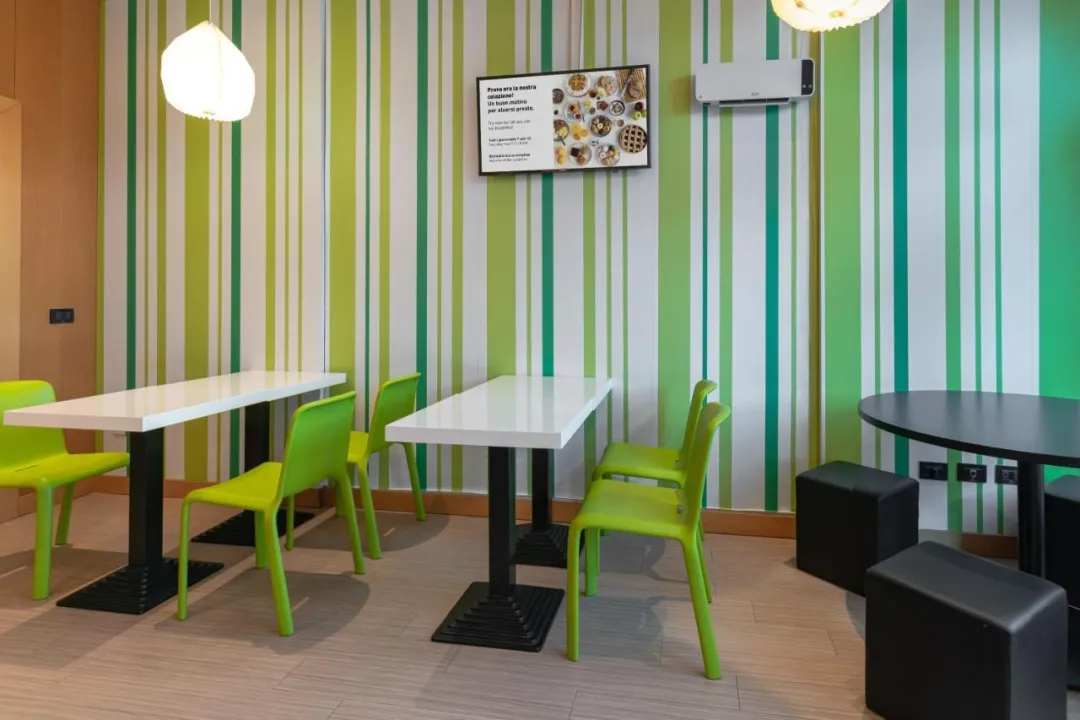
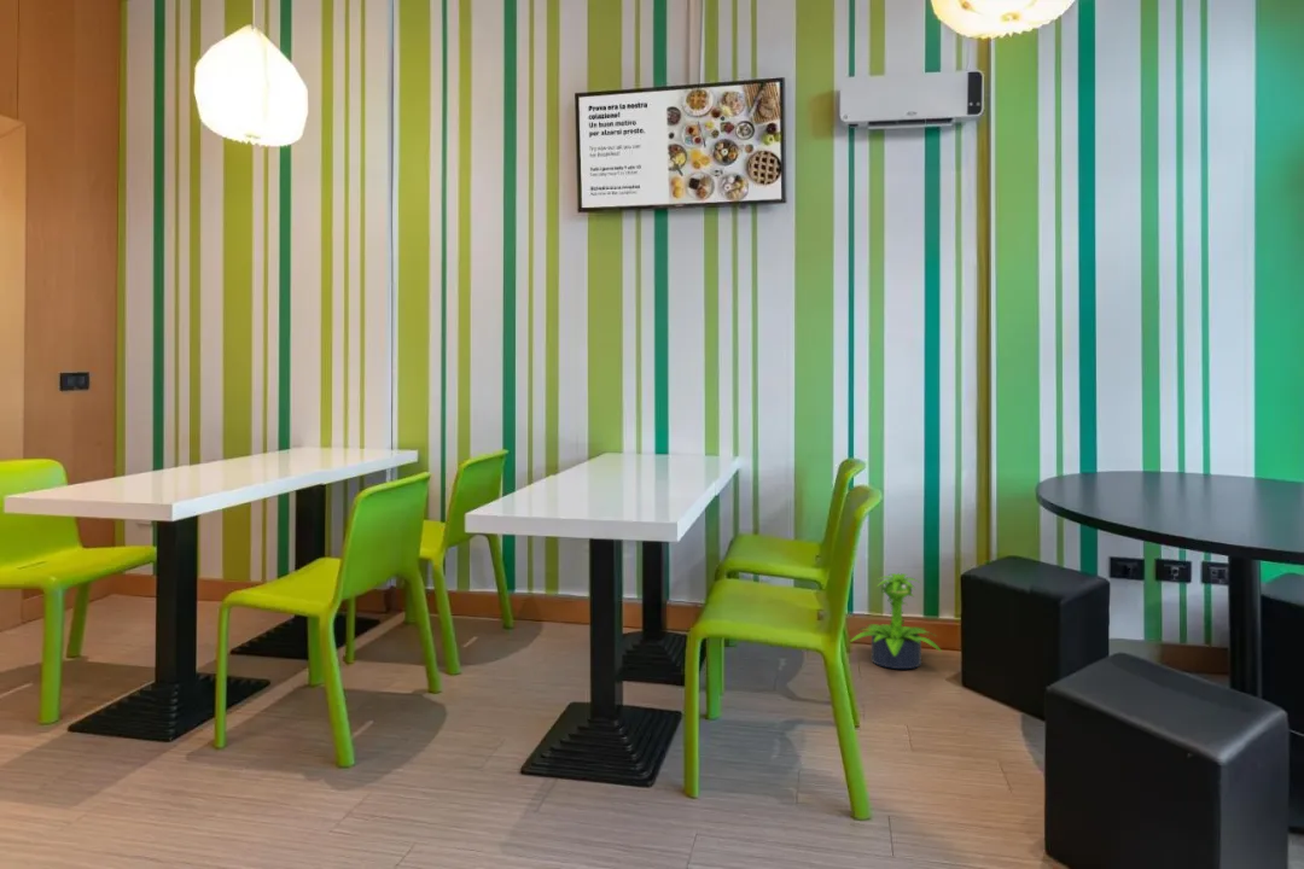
+ potted plant [849,572,943,670]
